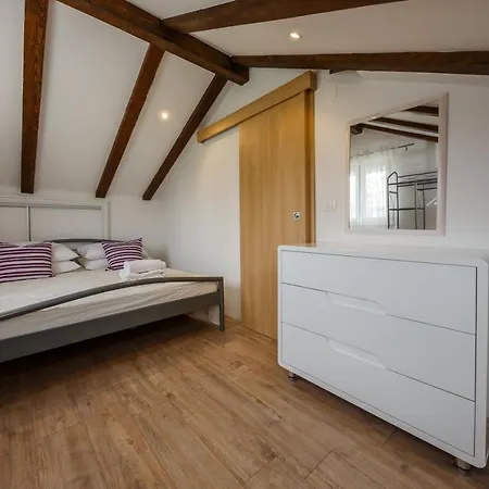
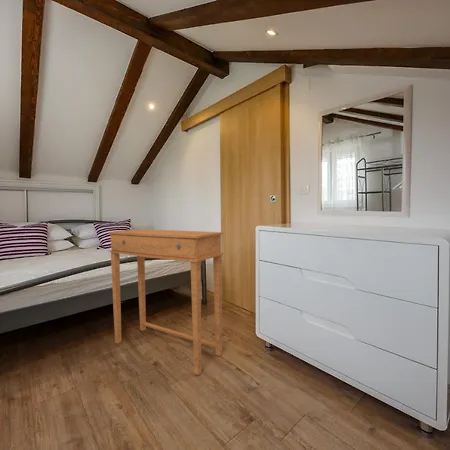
+ side table [107,228,224,376]
